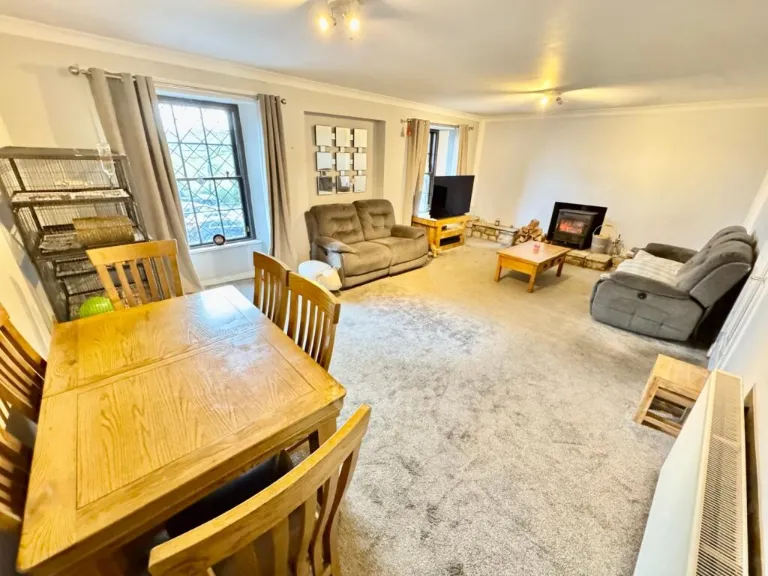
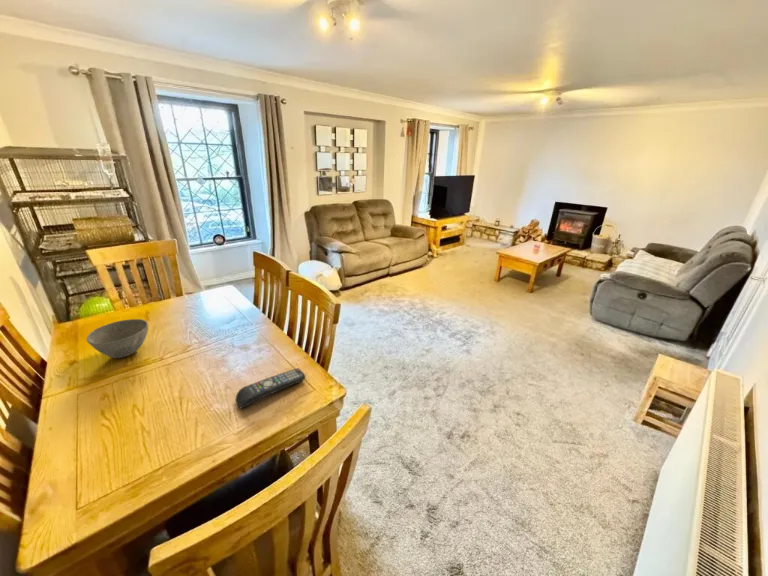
+ remote control [234,367,307,410]
+ bowl [86,318,149,359]
